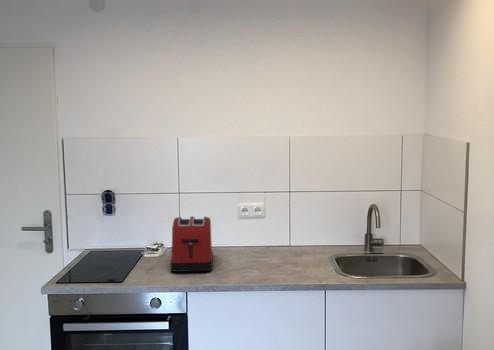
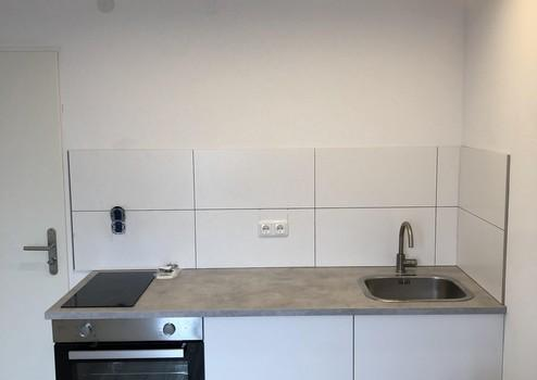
- toaster [169,215,214,273]
